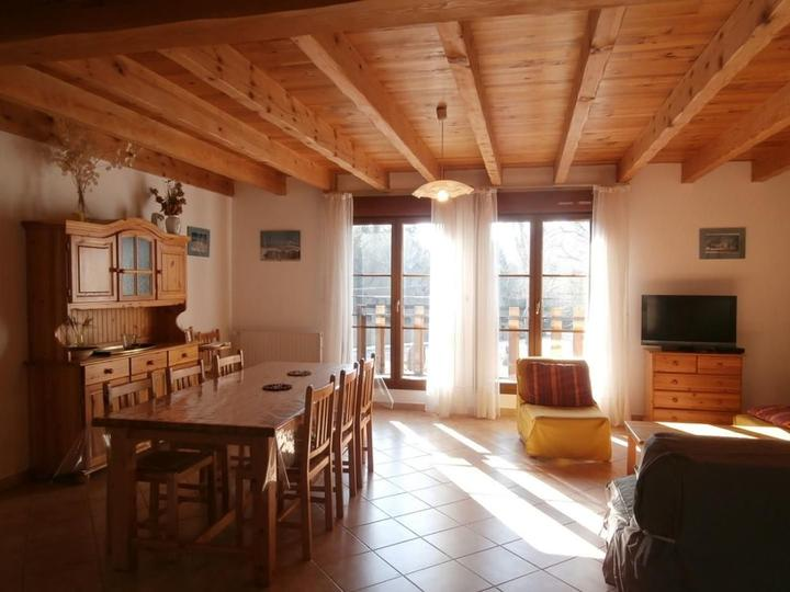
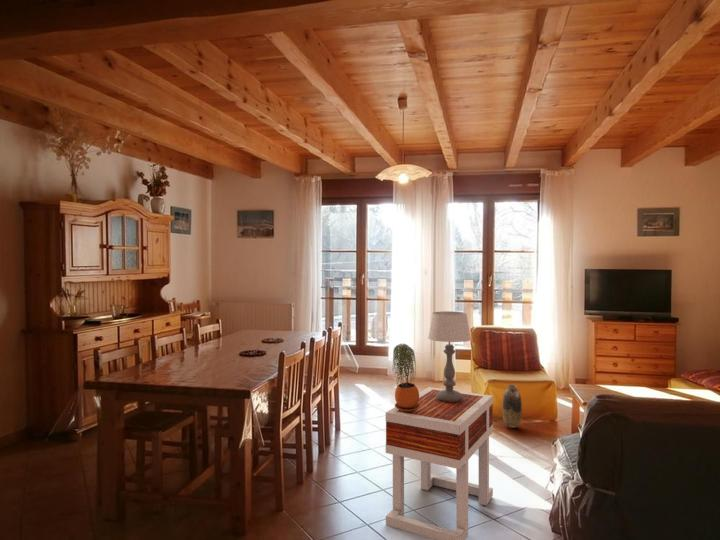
+ table lamp [427,310,472,402]
+ vase [502,384,523,429]
+ side table [385,386,494,540]
+ potted plant [391,343,420,412]
